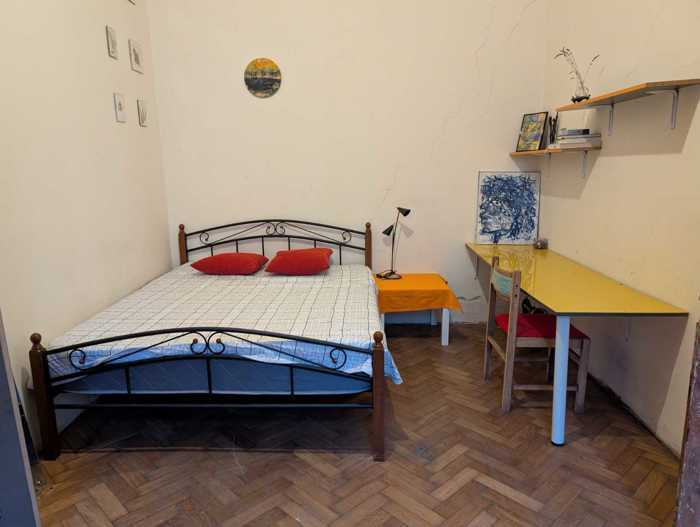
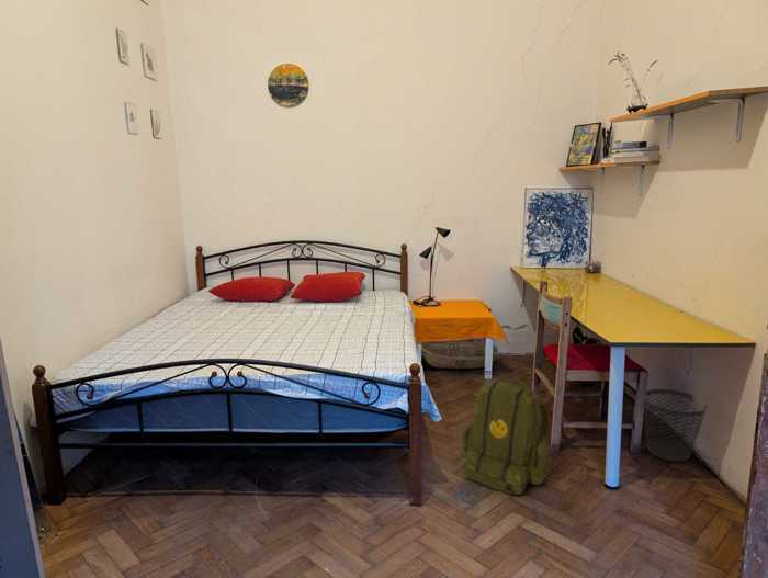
+ backpack [459,377,552,496]
+ wastebasket [643,388,708,463]
+ basket [420,341,500,370]
